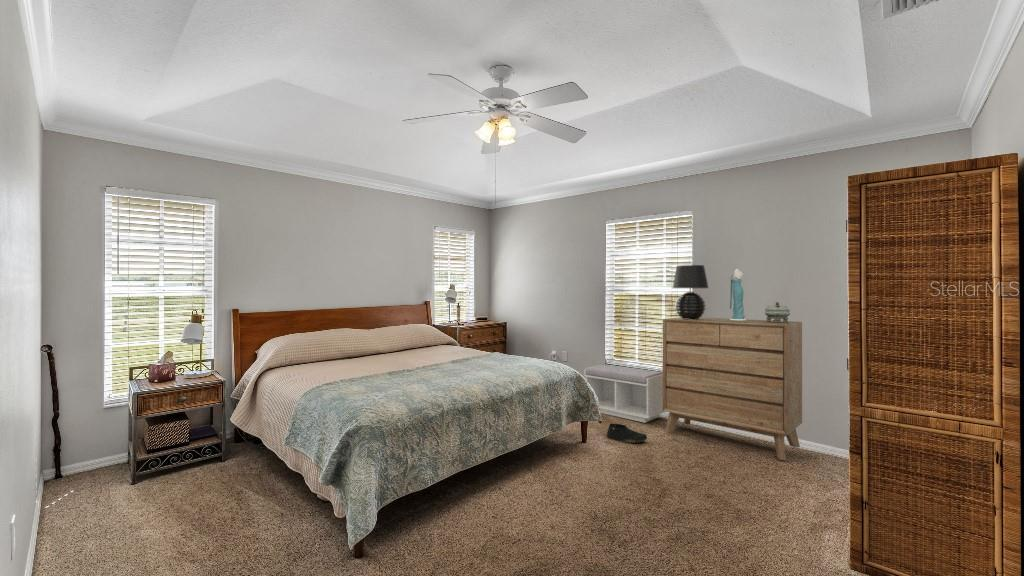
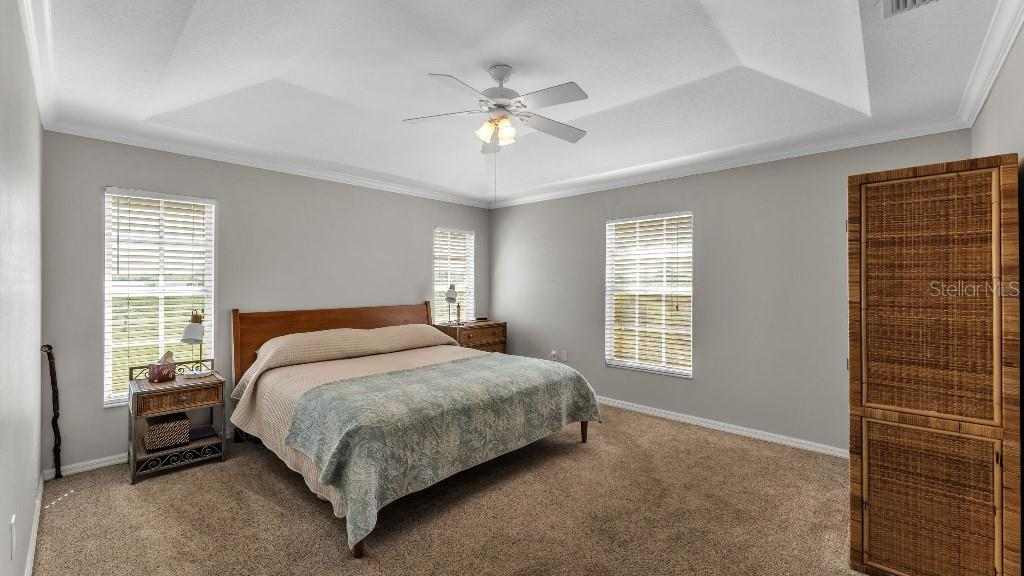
- table lamp [672,264,709,320]
- shoe [606,422,648,444]
- dresser [661,316,803,461]
- decorative box [764,301,791,323]
- dress [729,268,747,320]
- bench [583,364,666,424]
